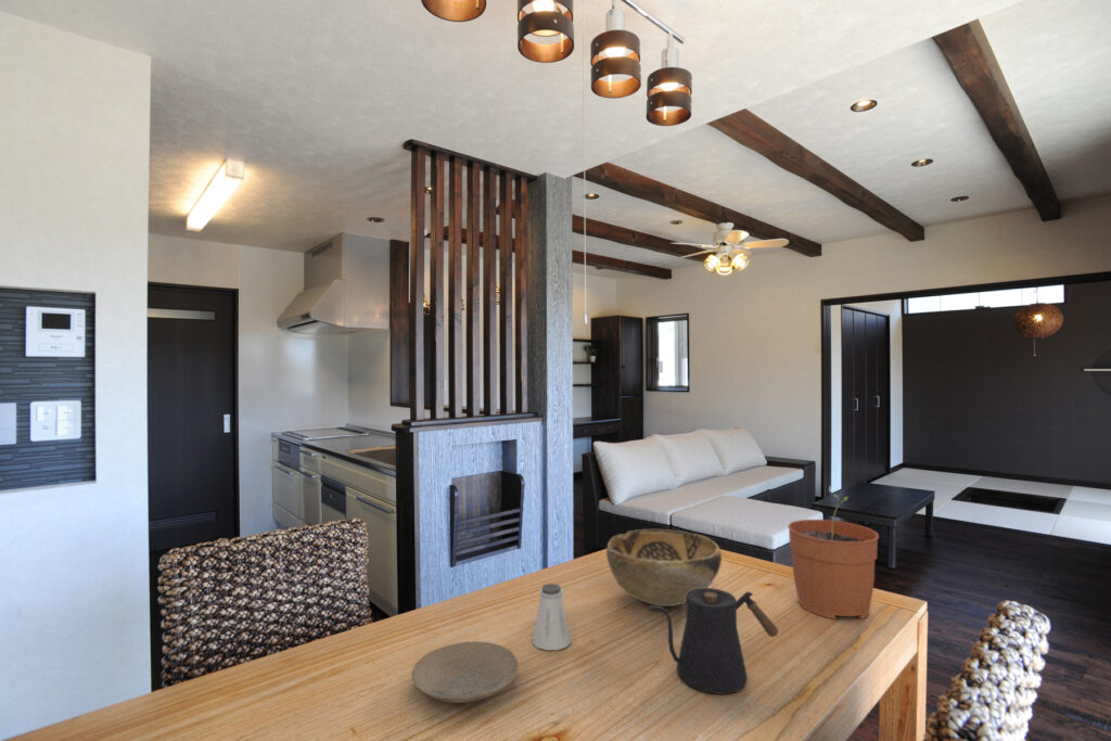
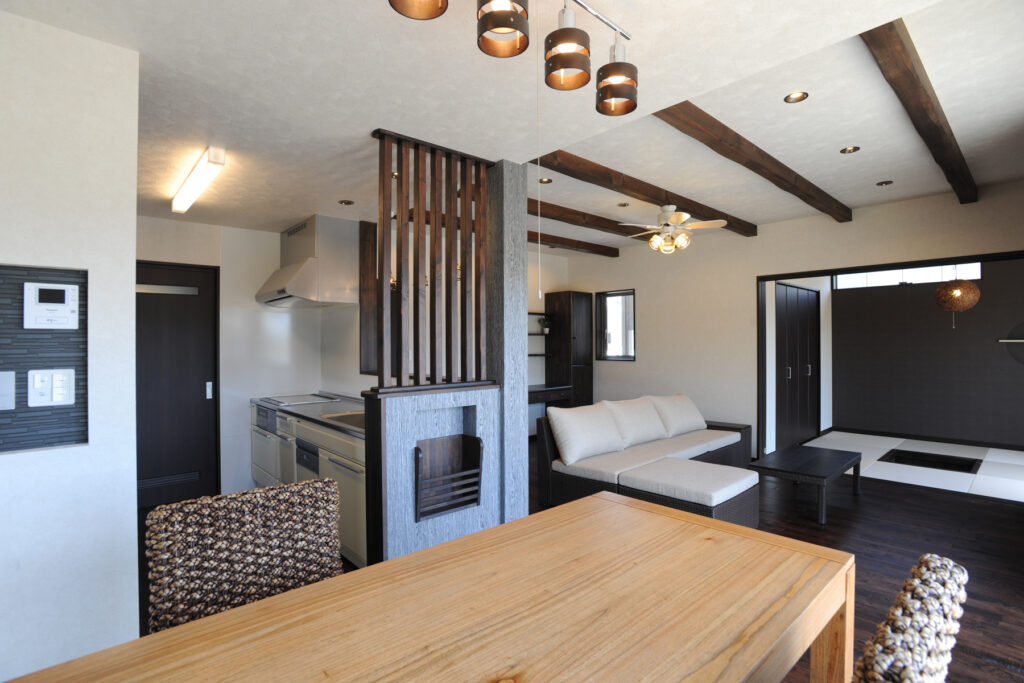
- decorative bowl [605,528,723,608]
- kettle [648,587,780,695]
- plate [411,640,520,704]
- plant pot [787,494,880,621]
- saltshaker [532,583,572,651]
